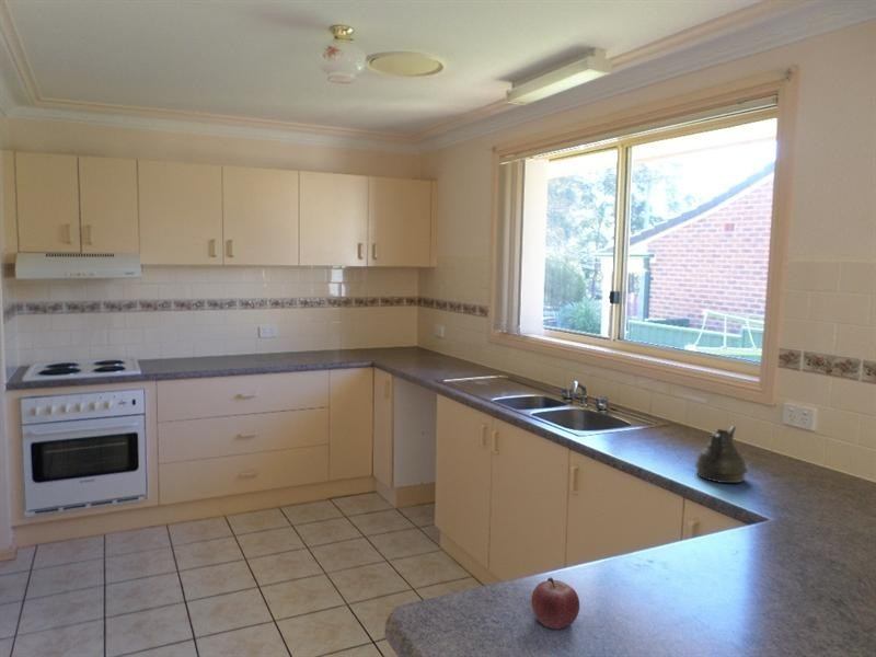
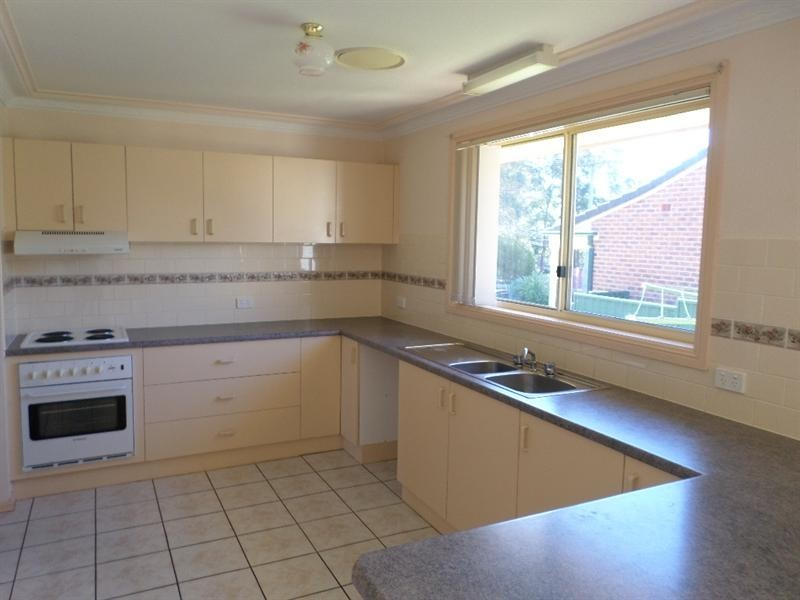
- fruit [530,576,580,631]
- teapot [693,425,749,484]
